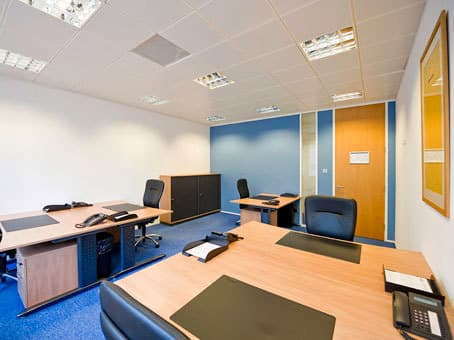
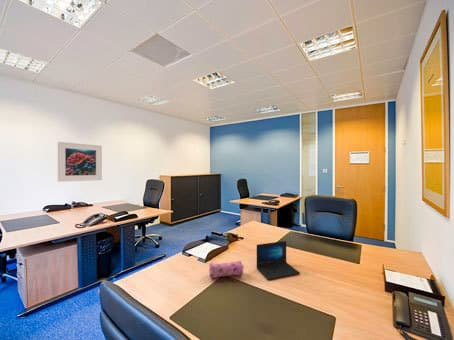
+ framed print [57,141,103,183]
+ laptop [255,240,301,280]
+ pencil case [208,260,245,279]
